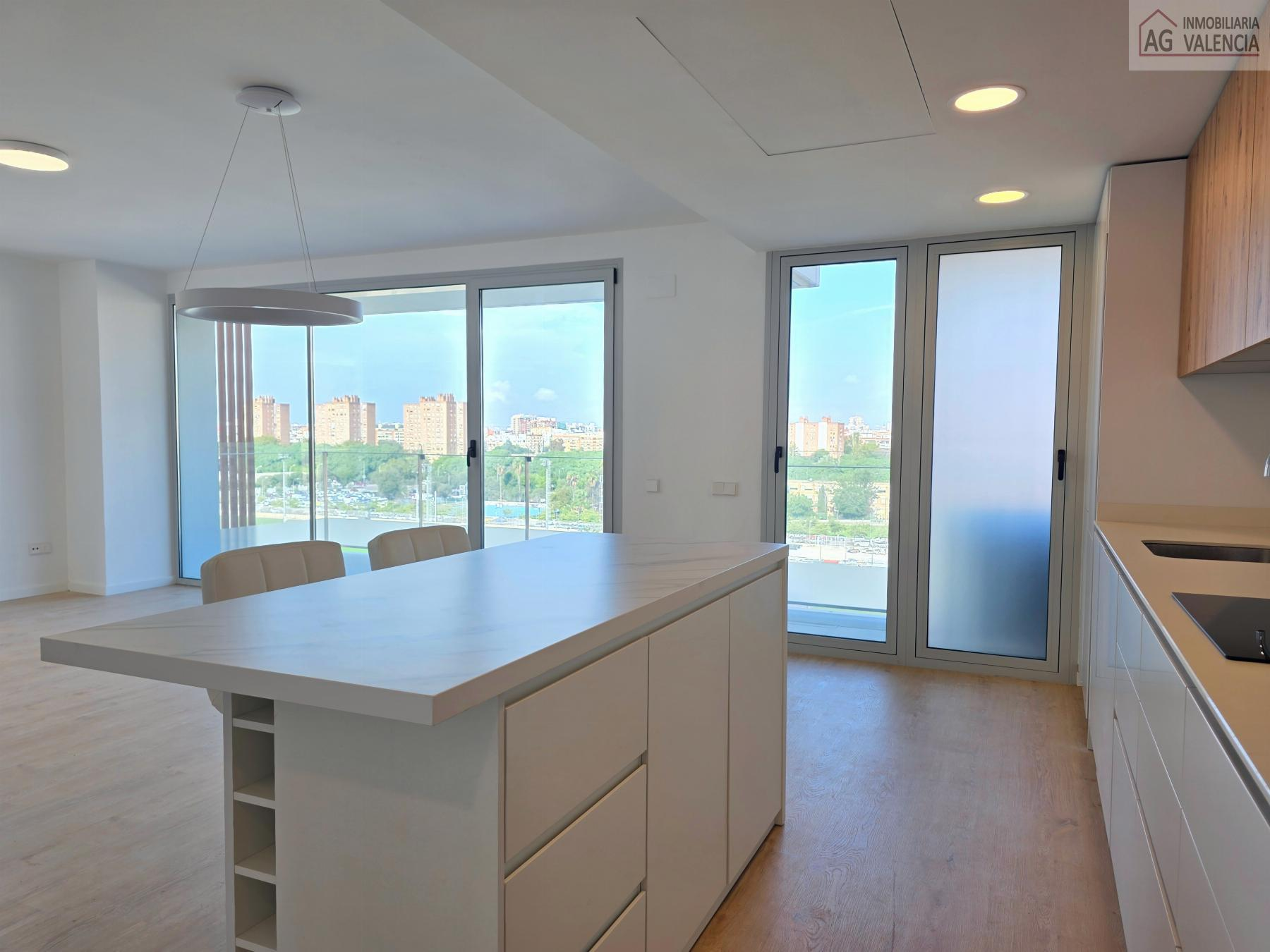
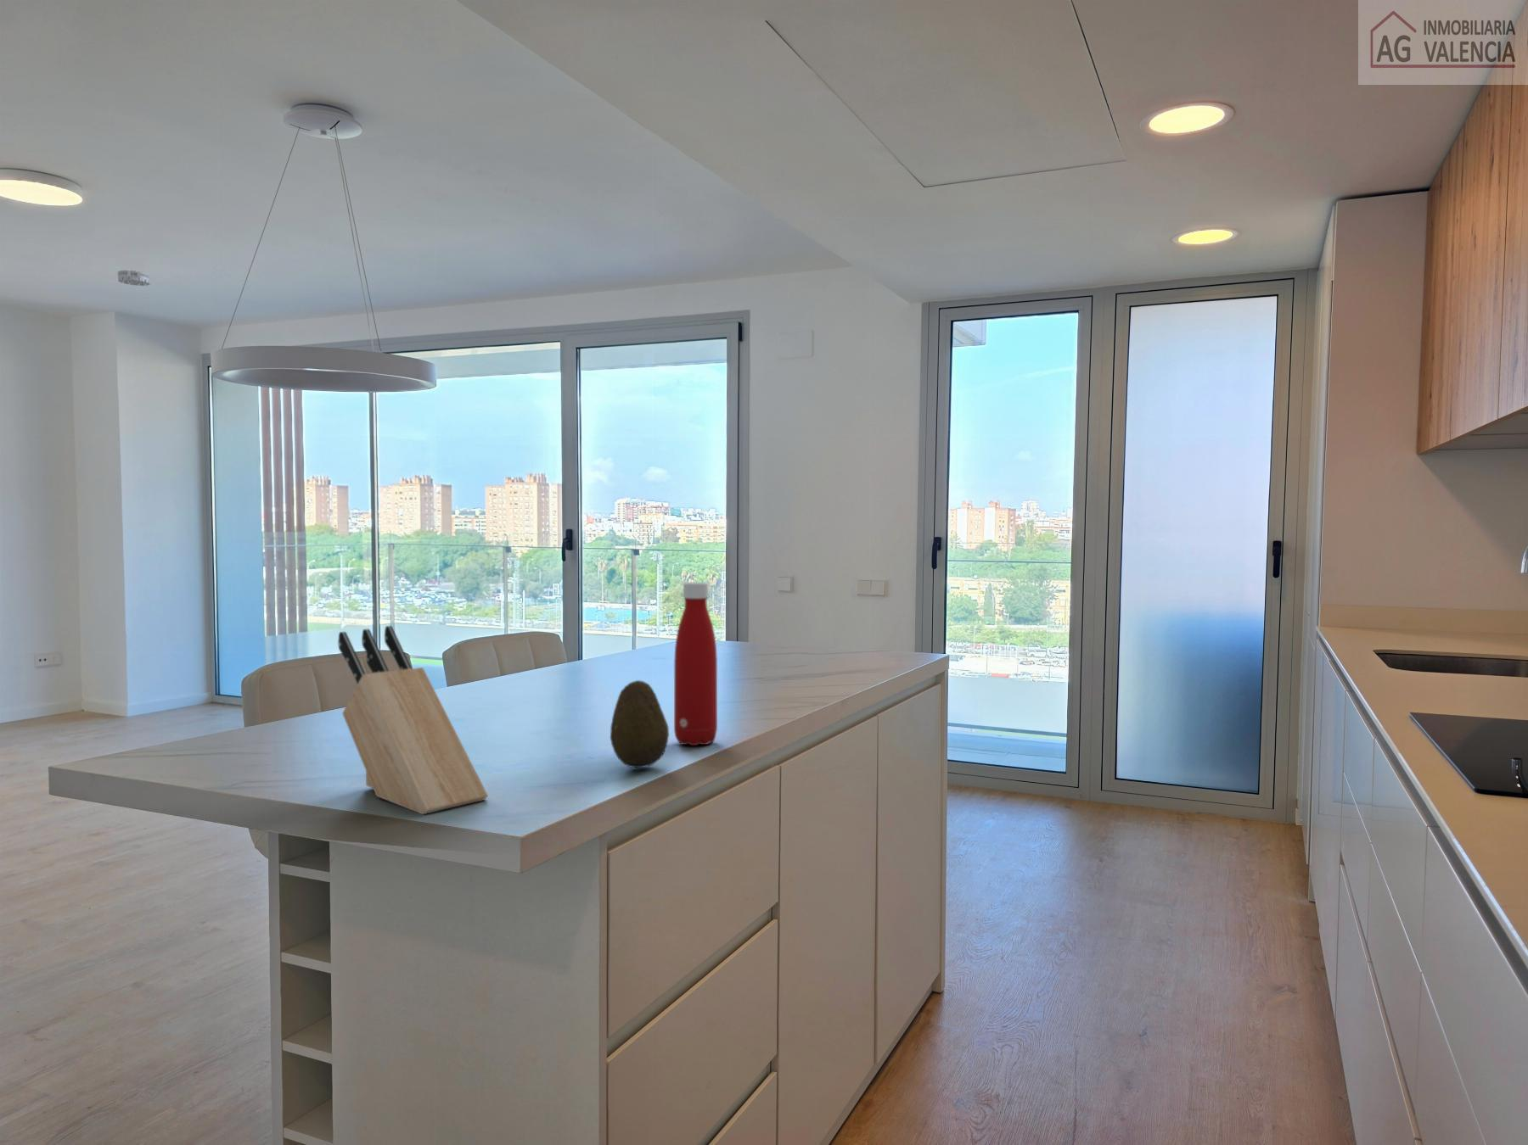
+ knife block [337,625,488,815]
+ fruit [610,680,670,769]
+ bottle [674,581,718,747]
+ smoke detector [117,269,152,286]
